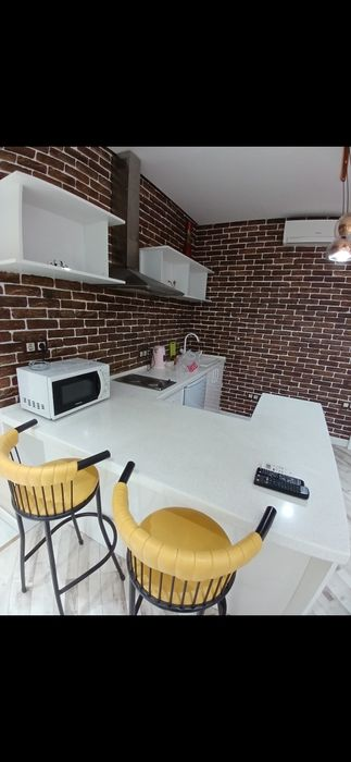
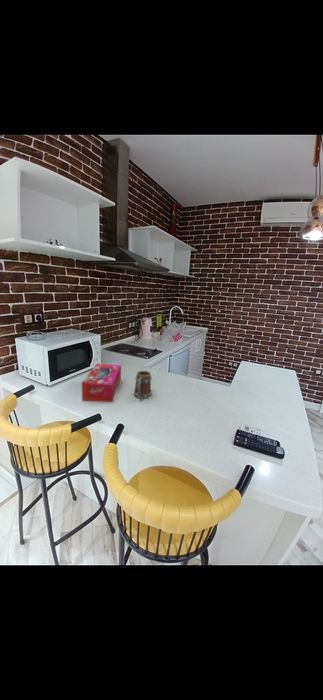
+ tissue box [81,362,122,403]
+ mug [133,370,153,400]
